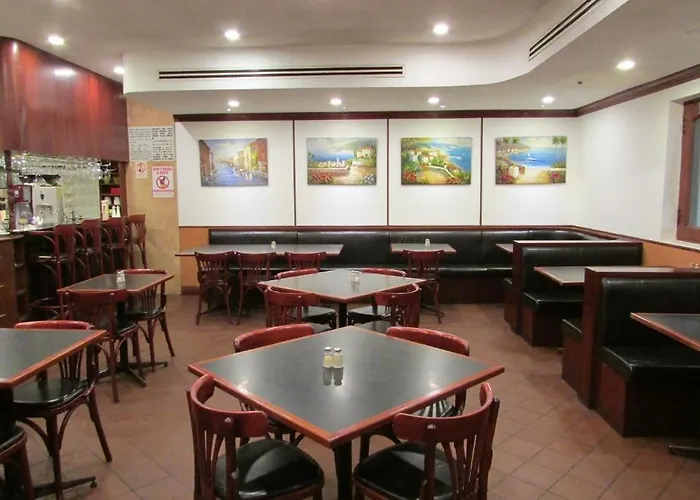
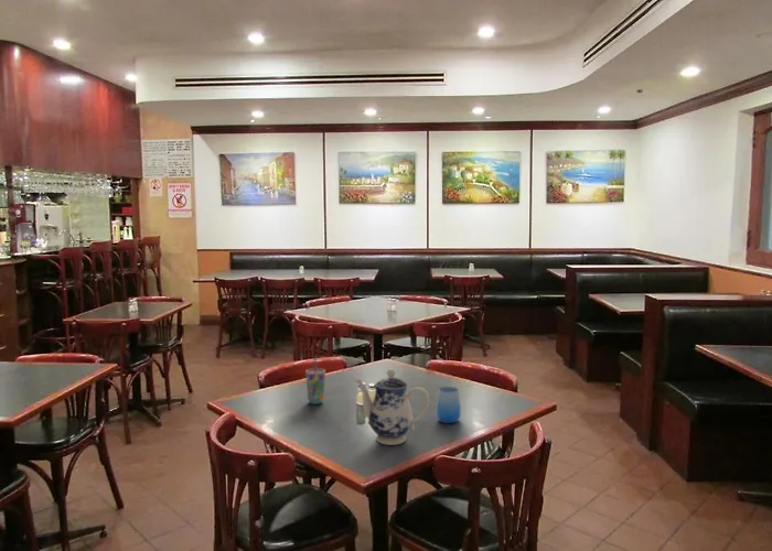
+ cup [435,386,462,424]
+ cup [304,354,326,406]
+ teapot [354,368,430,446]
